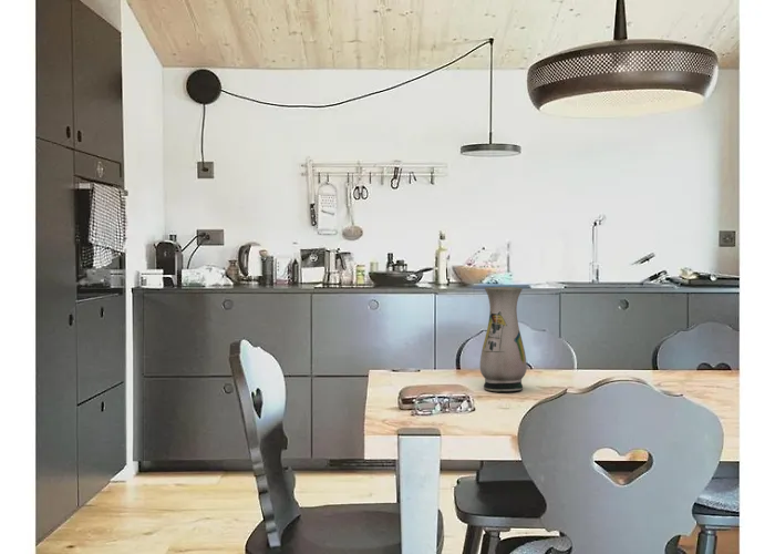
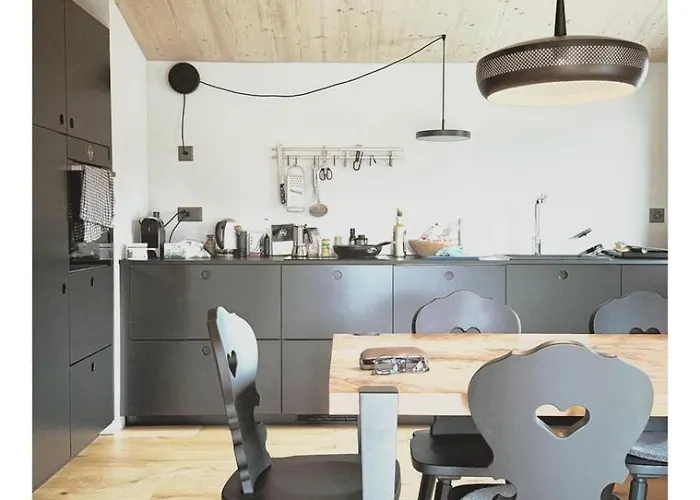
- vase [479,286,528,393]
